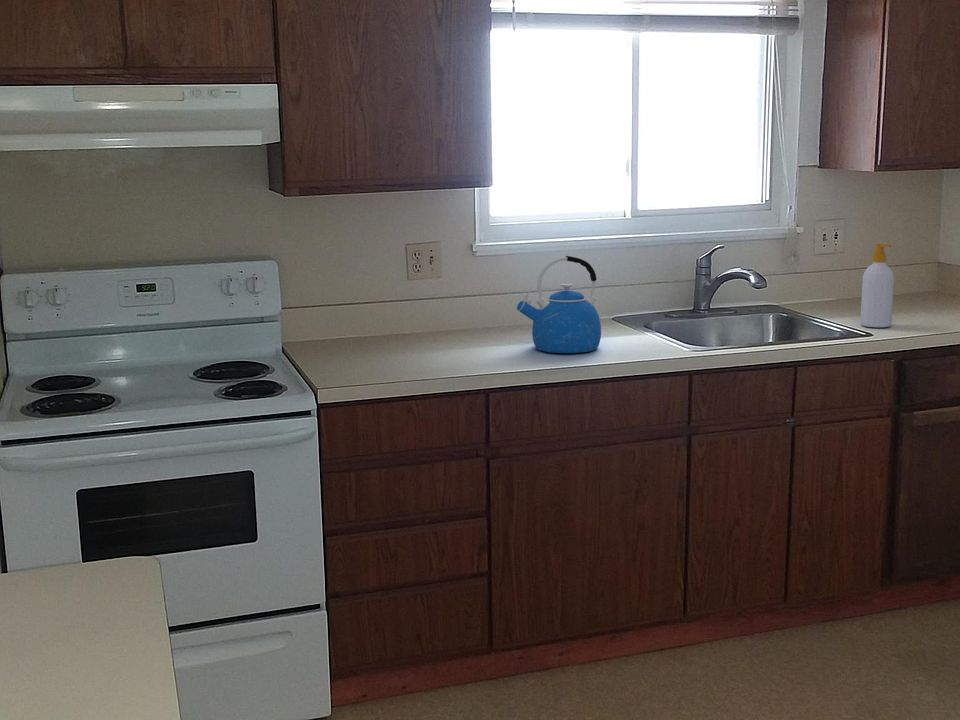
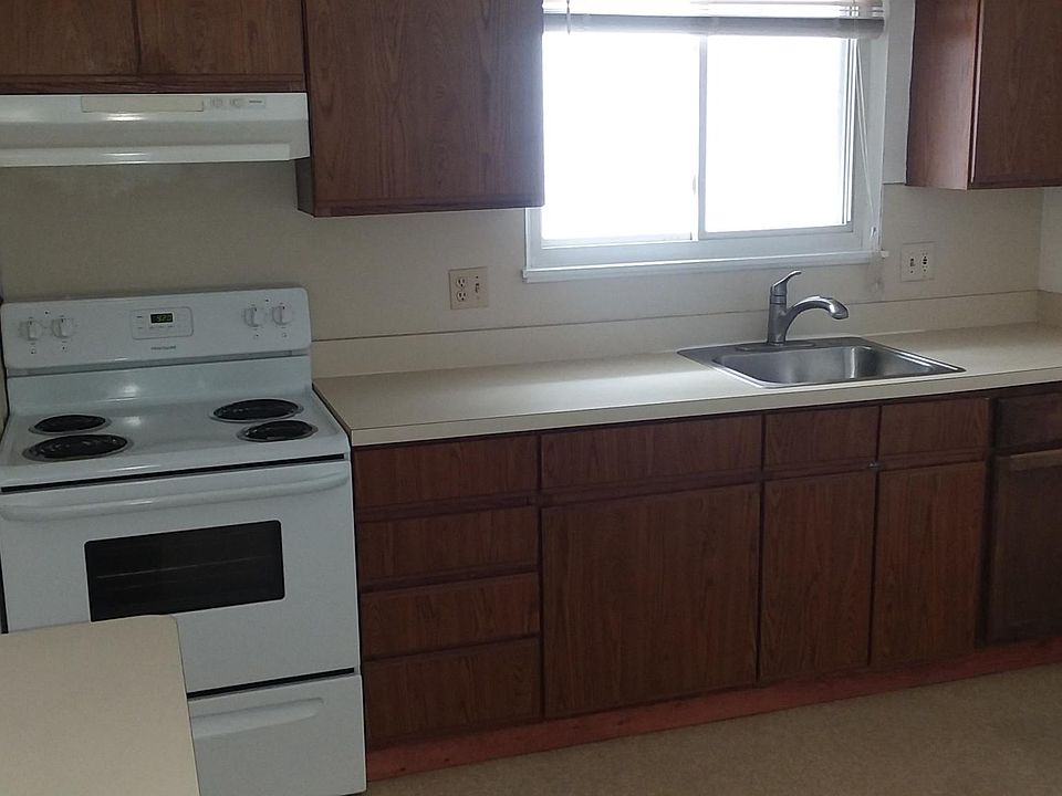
- soap bottle [859,243,895,328]
- kettle [516,255,602,354]
